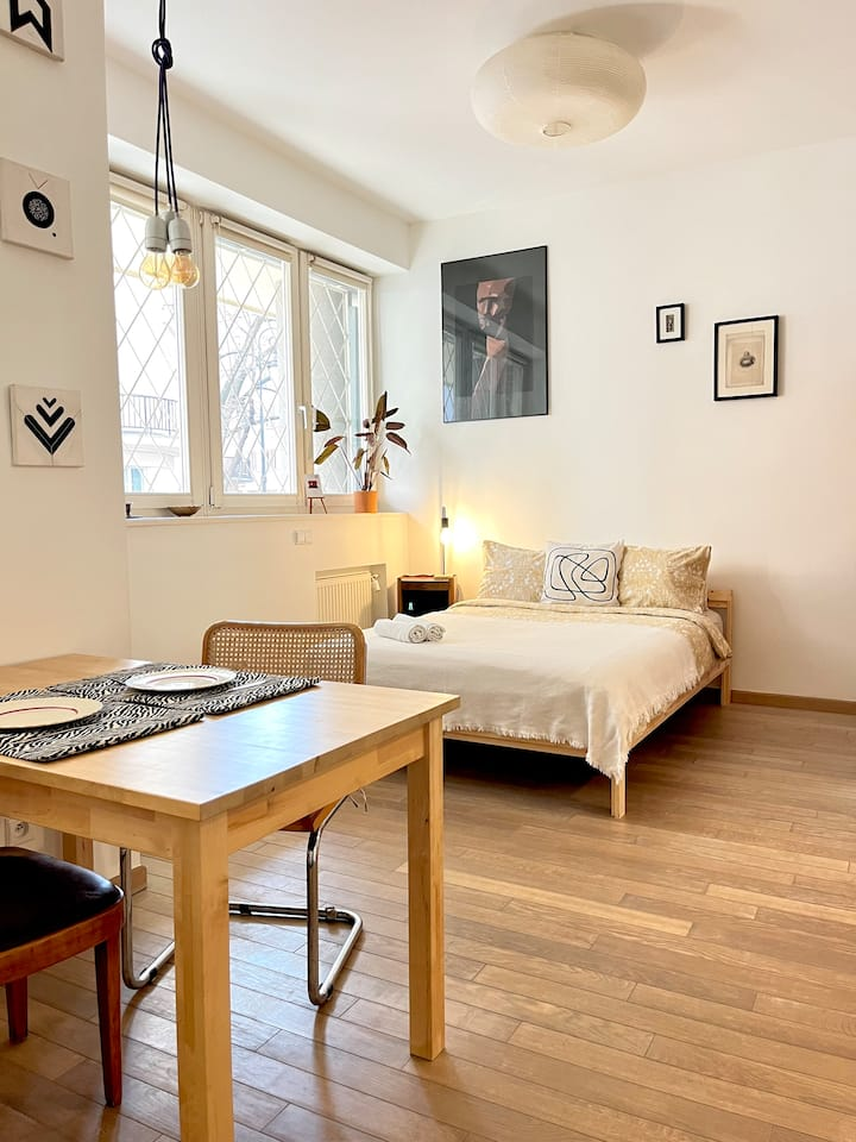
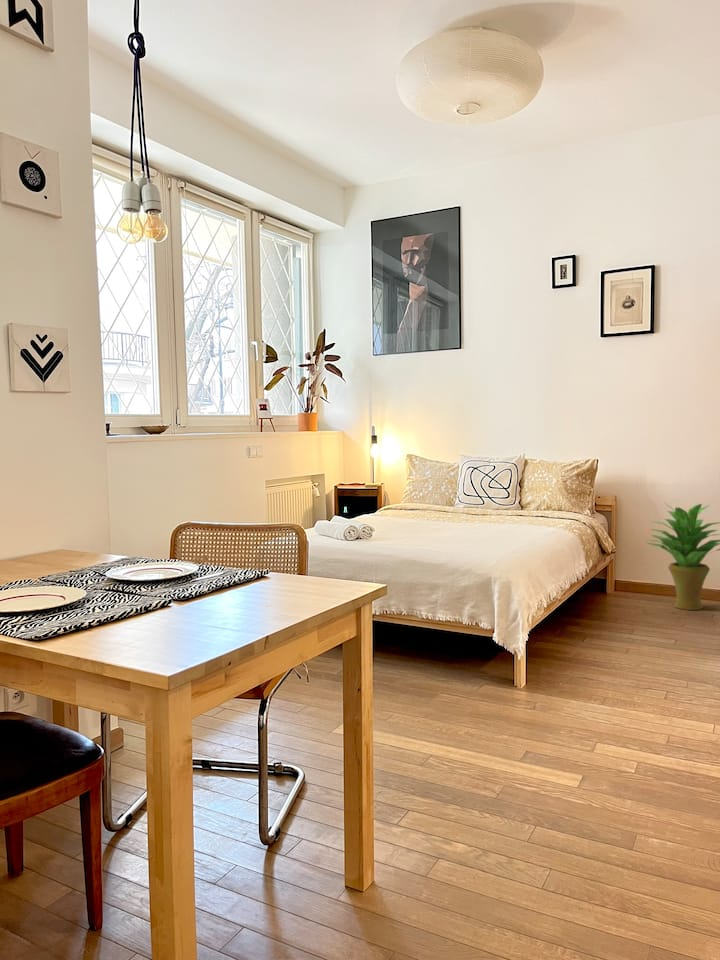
+ potted plant [646,502,720,611]
